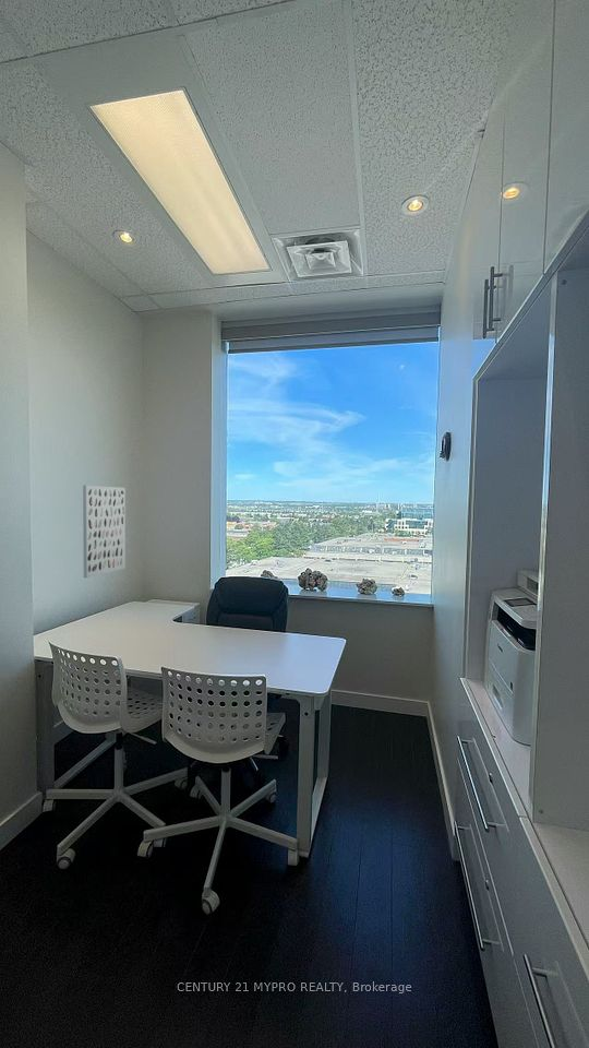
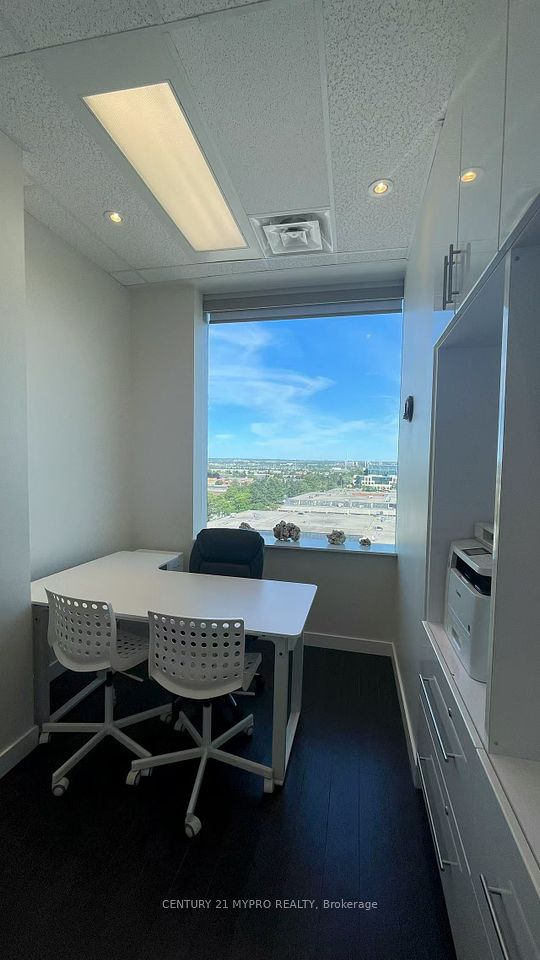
- wall art [82,485,127,579]
